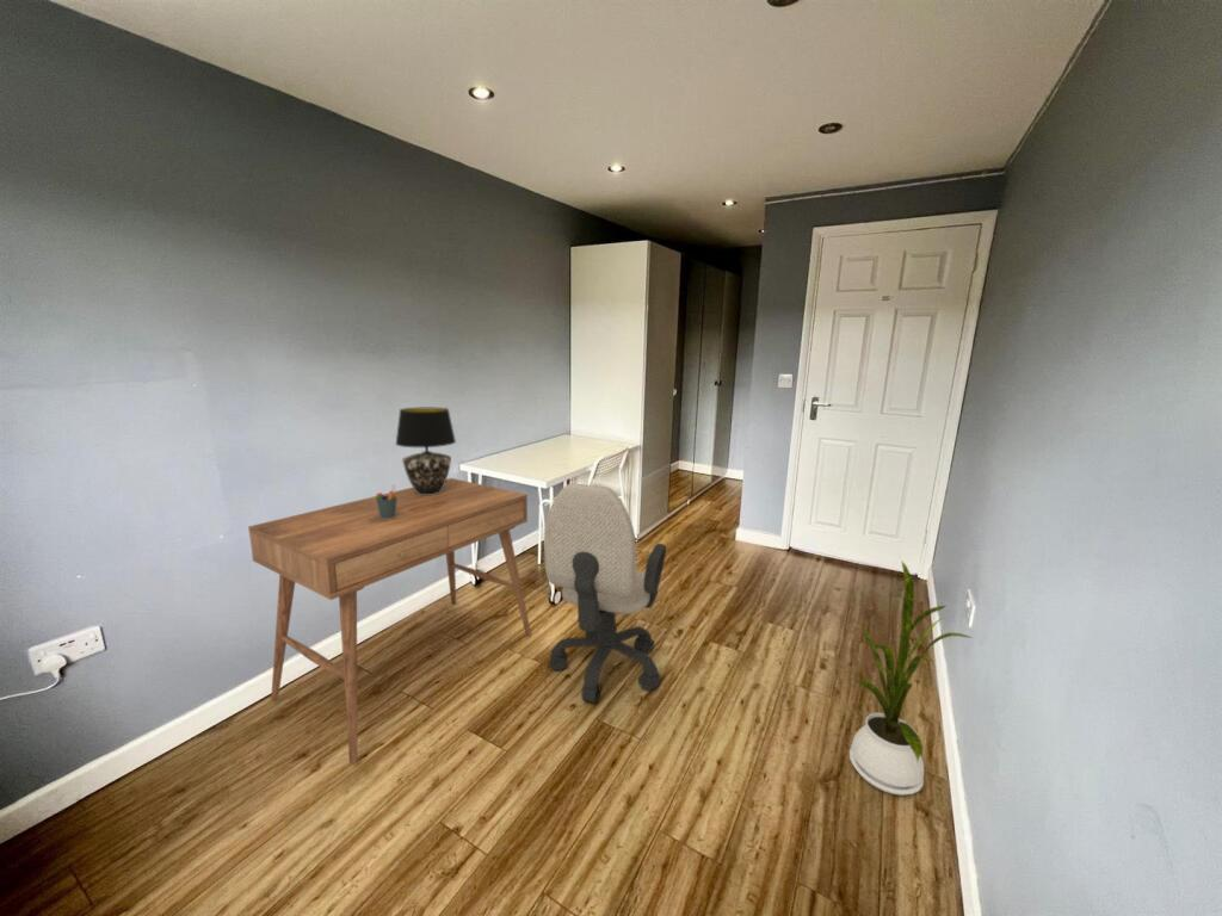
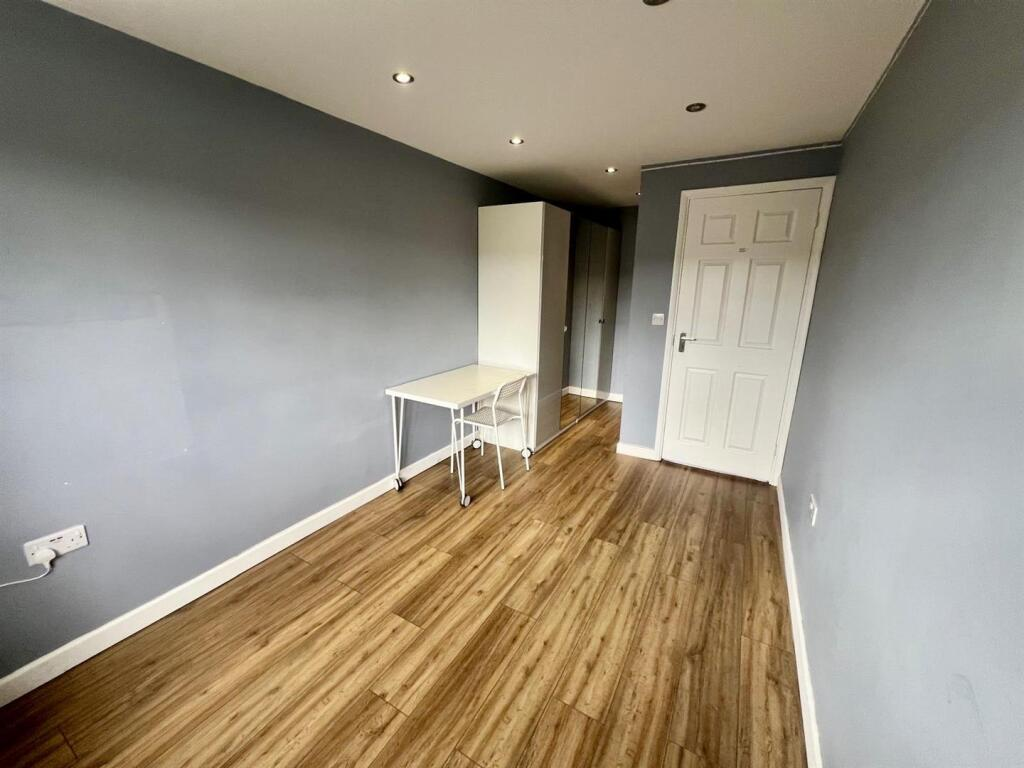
- office chair [543,482,667,704]
- pen holder [375,483,397,519]
- desk [247,477,532,765]
- house plant [848,561,974,797]
- table lamp [395,407,457,495]
